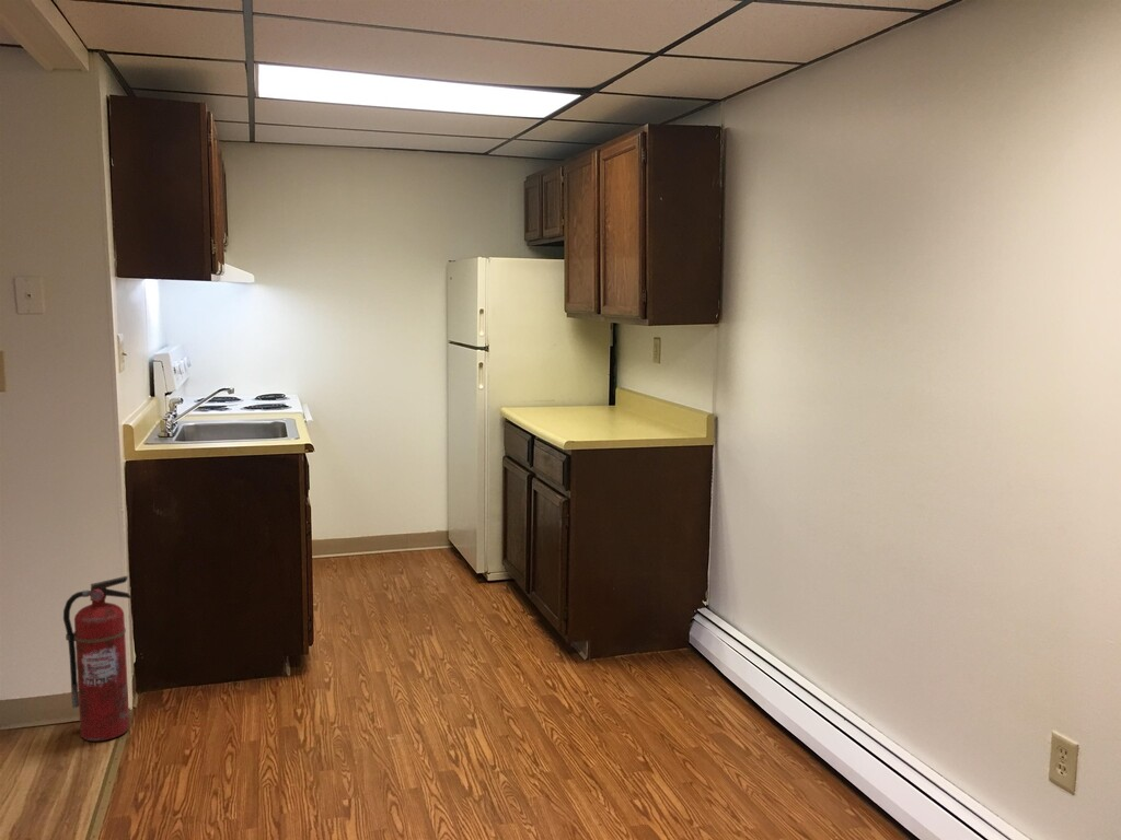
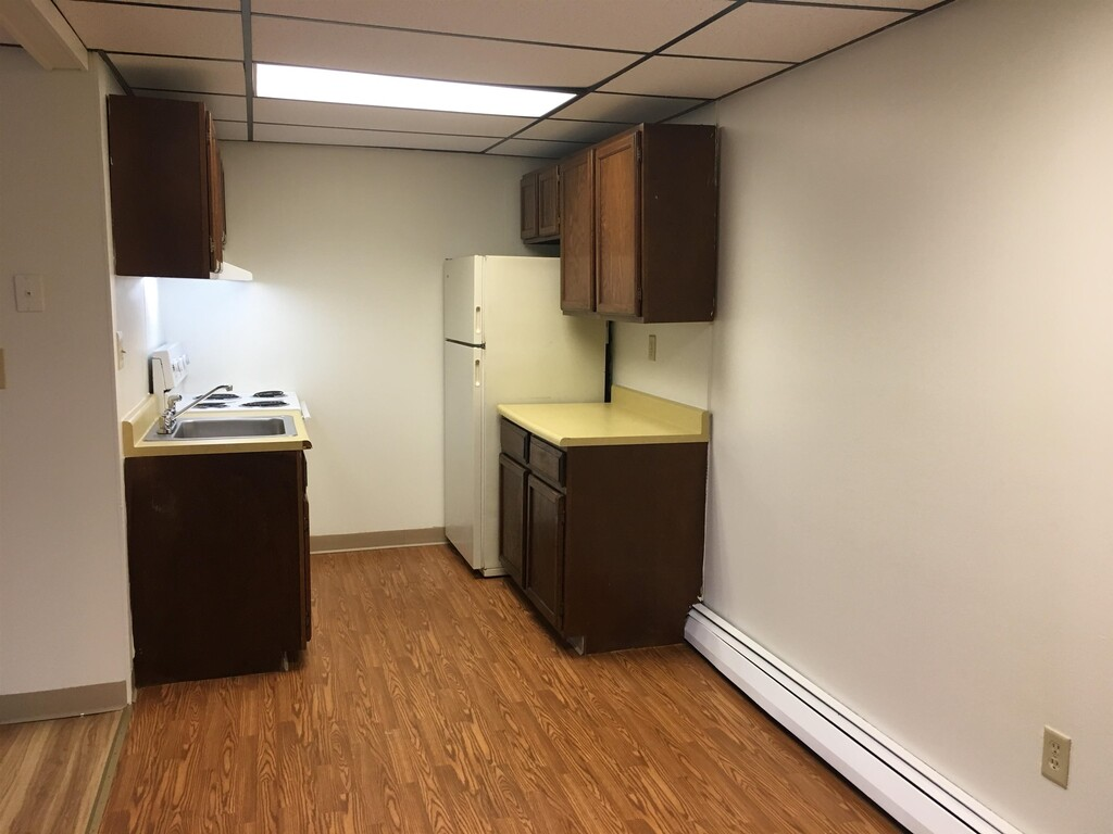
- fire extinguisher [62,575,132,743]
